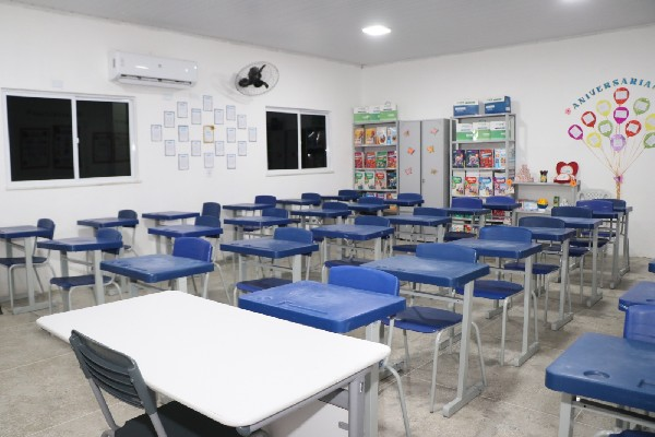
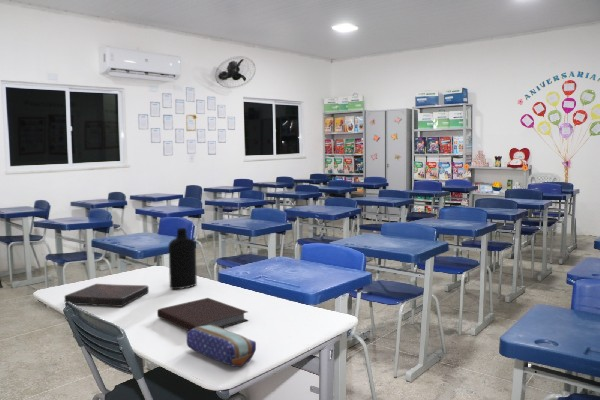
+ book [64,283,150,308]
+ notebook [156,297,250,331]
+ bottle [168,227,198,290]
+ pencil case [186,325,257,368]
